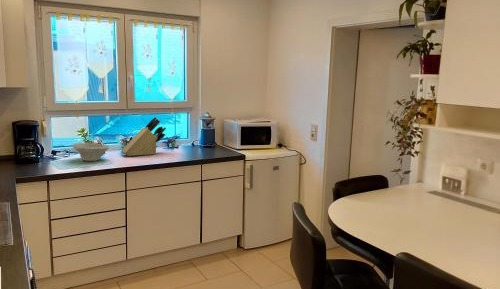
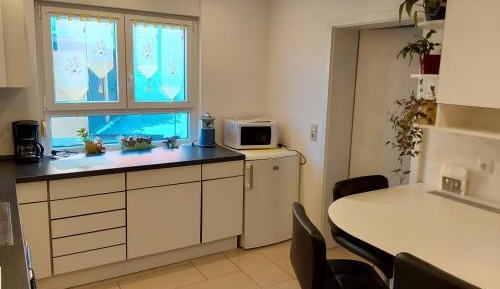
- knife block [121,116,167,157]
- bowl [71,142,110,162]
